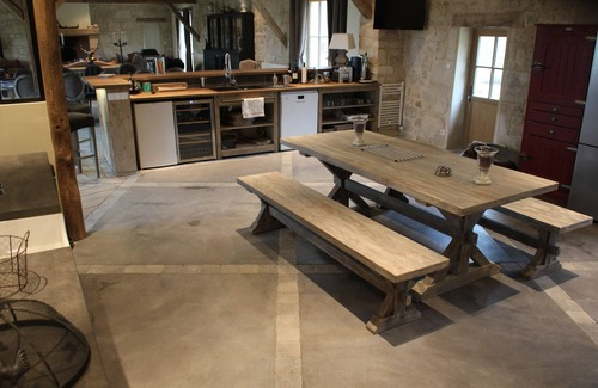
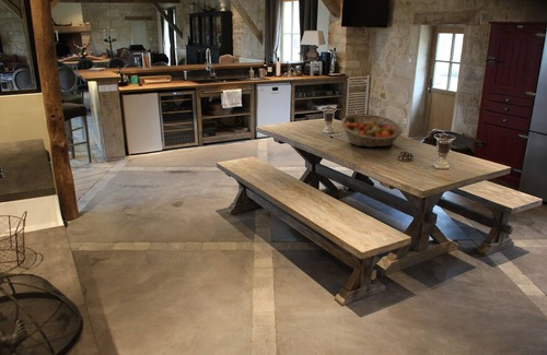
+ fruit basket [340,114,404,149]
